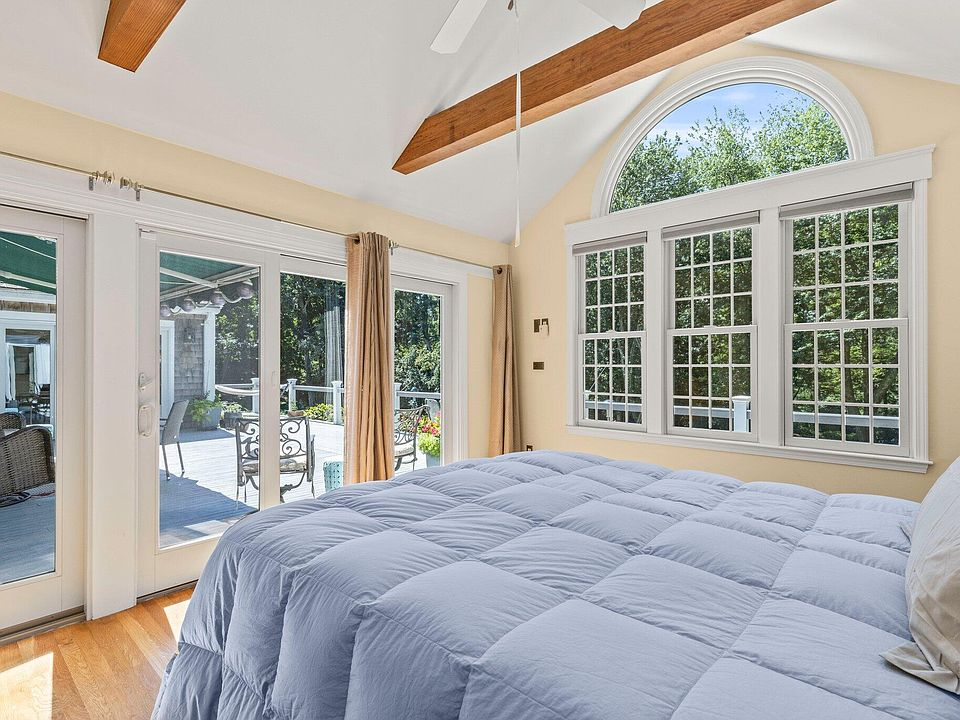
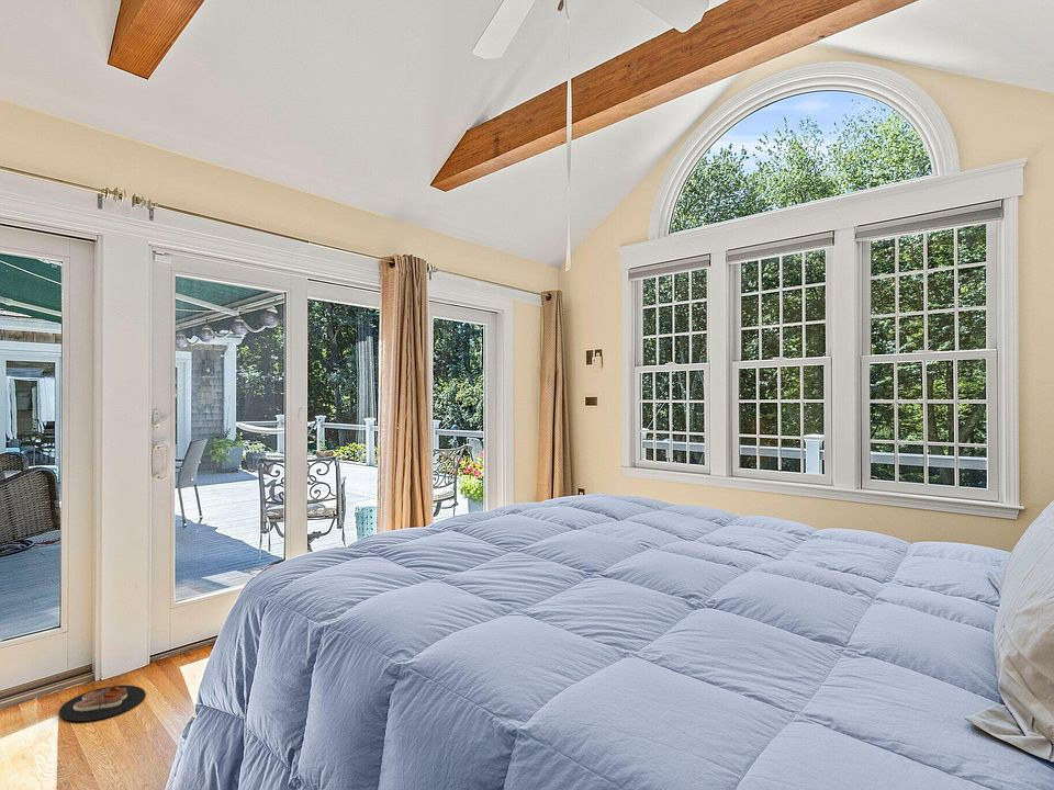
+ slippers [58,685,146,722]
